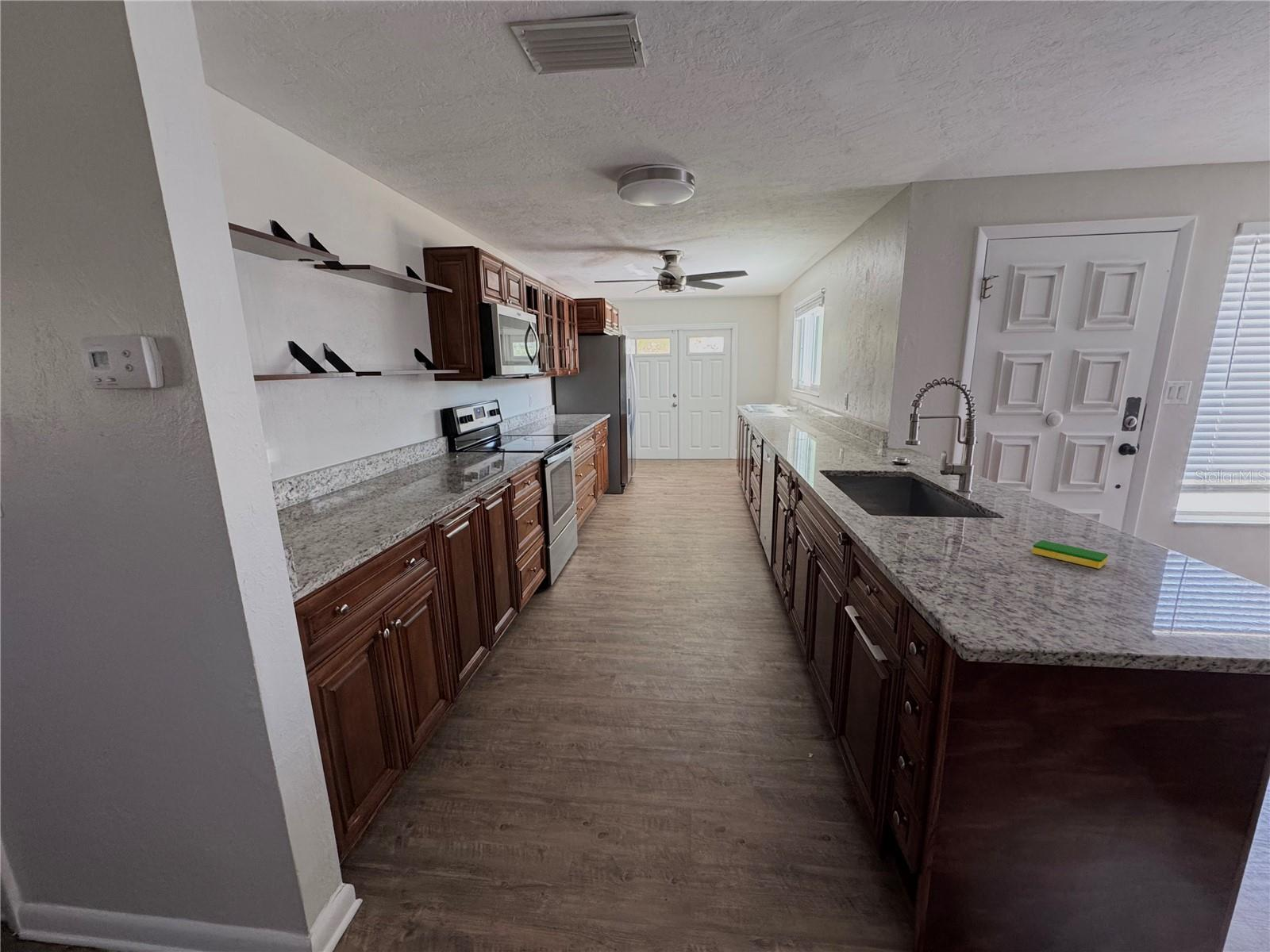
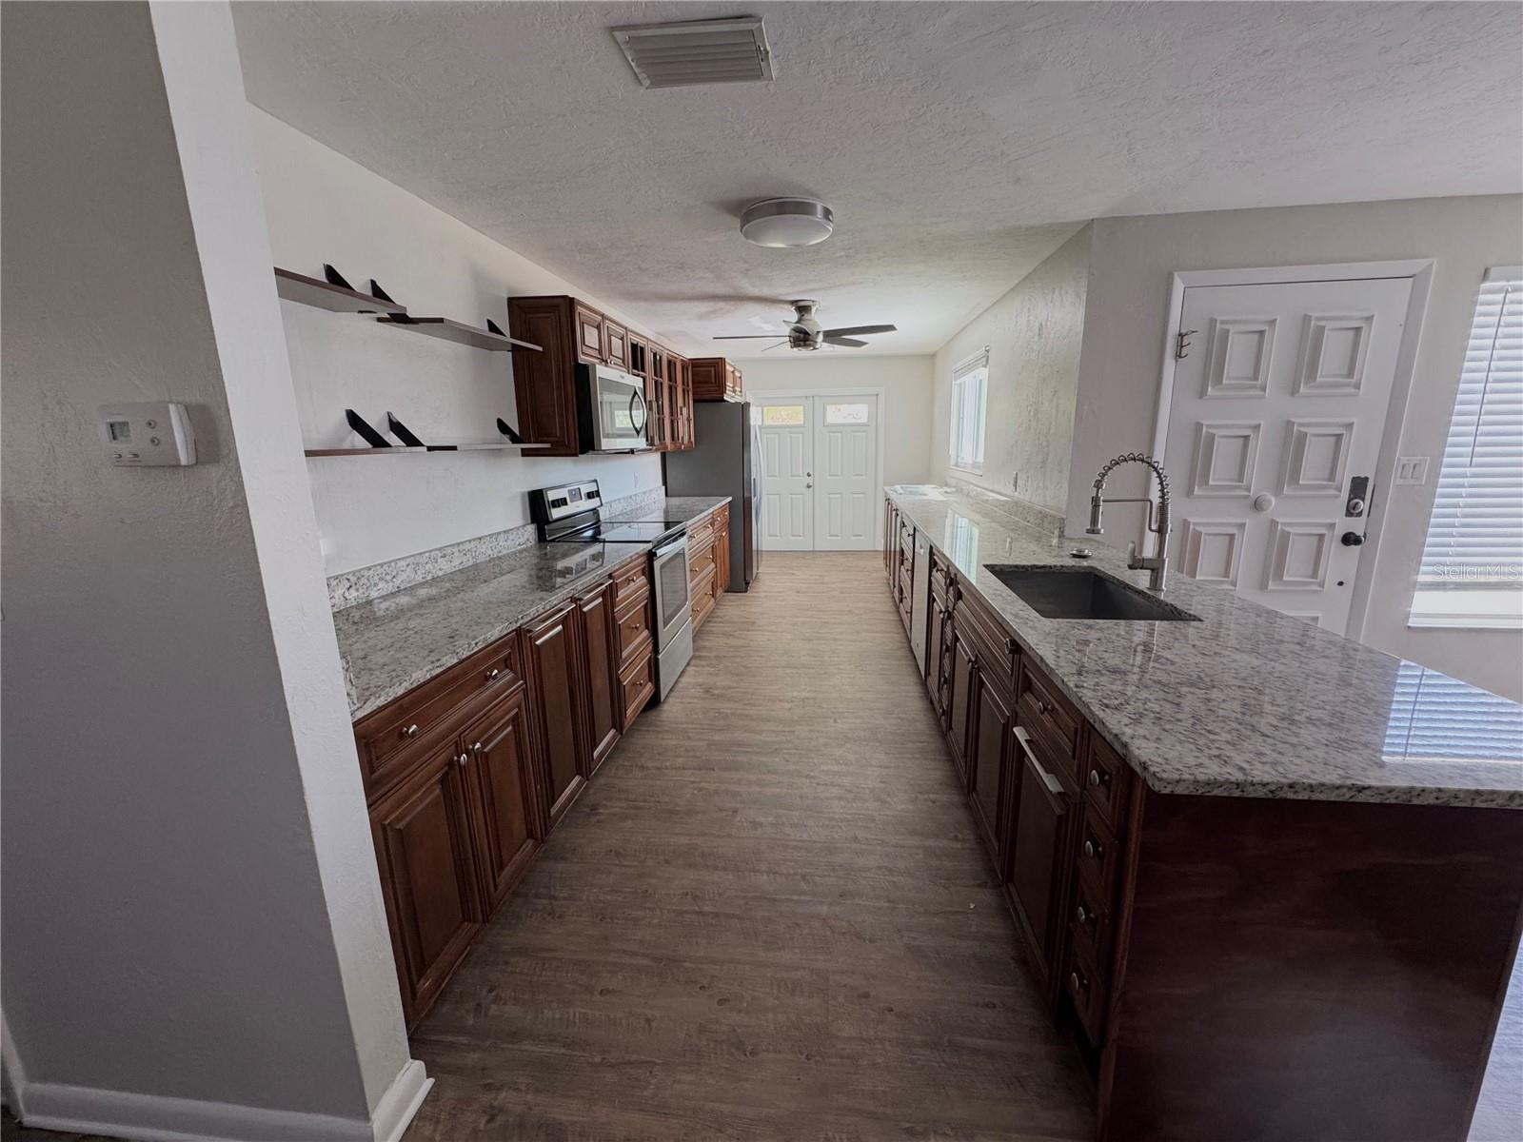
- dish sponge [1031,539,1109,570]
